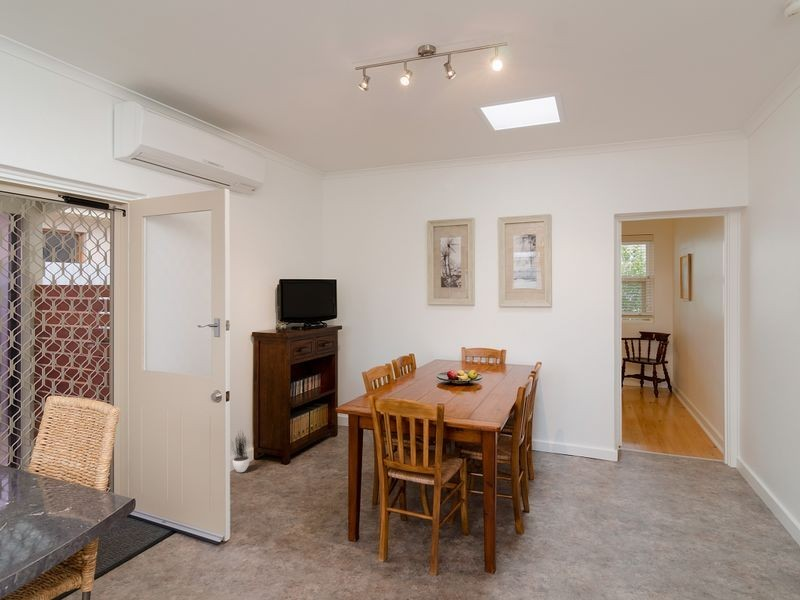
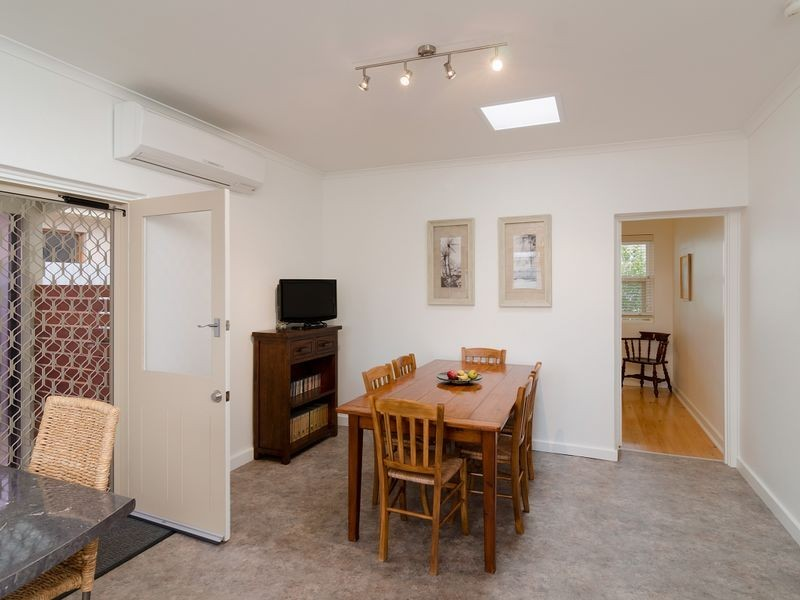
- potted plant [230,430,265,473]
